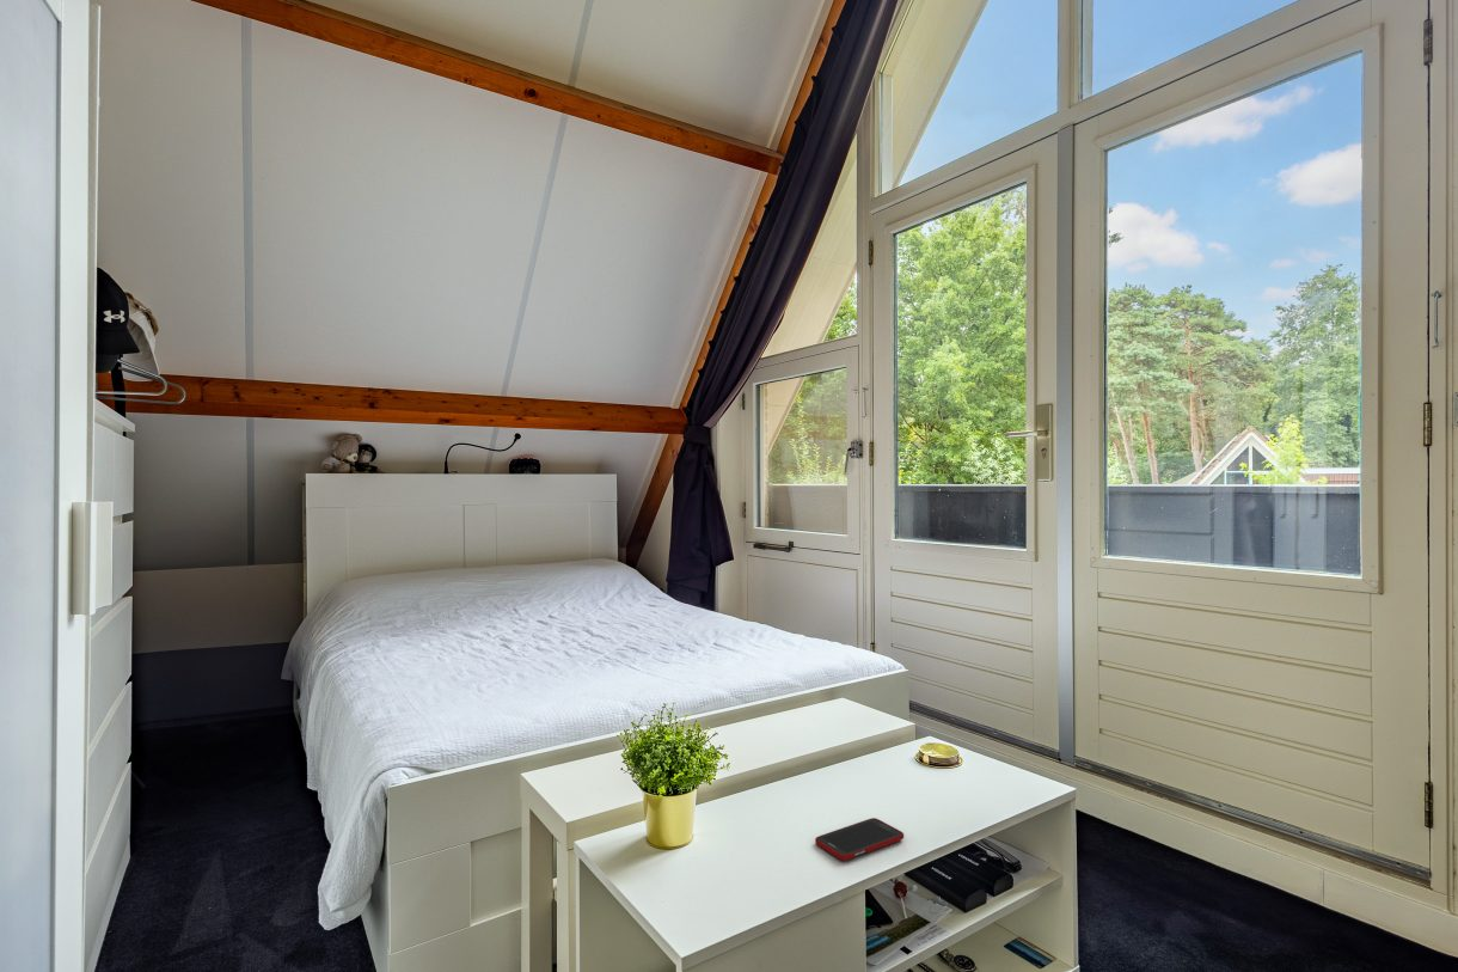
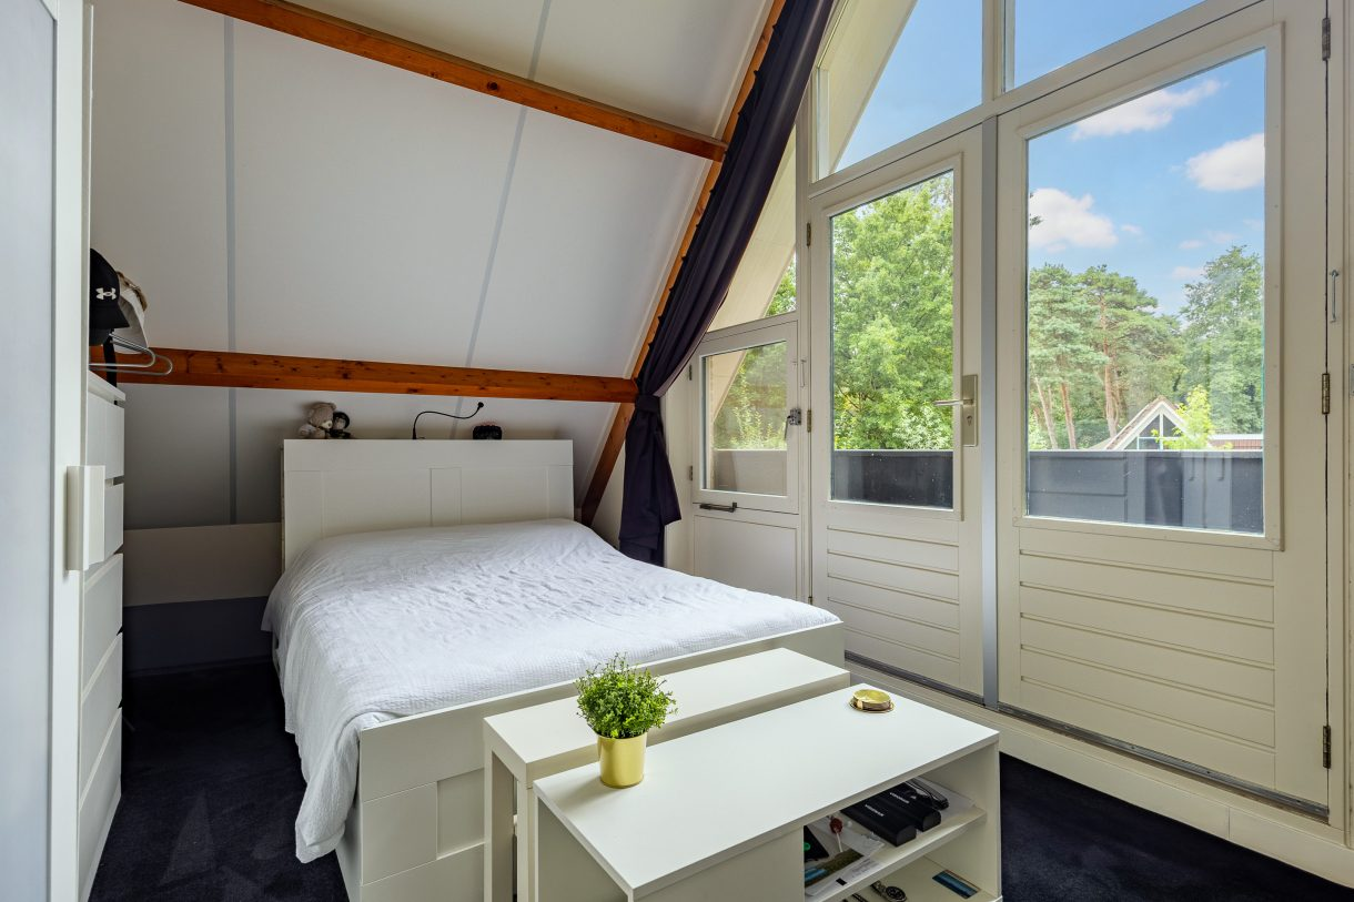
- cell phone [814,817,905,862]
